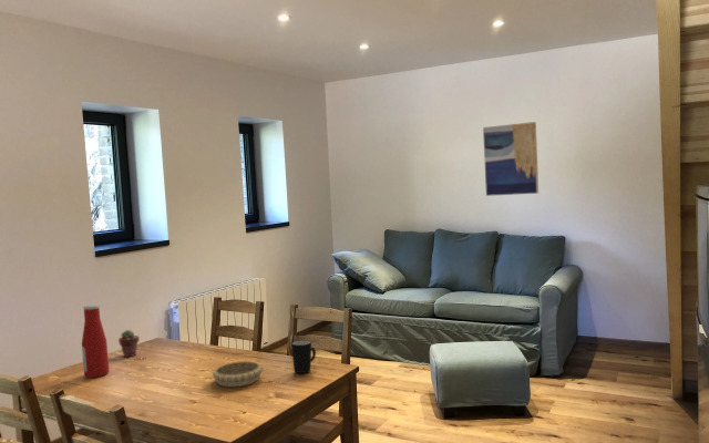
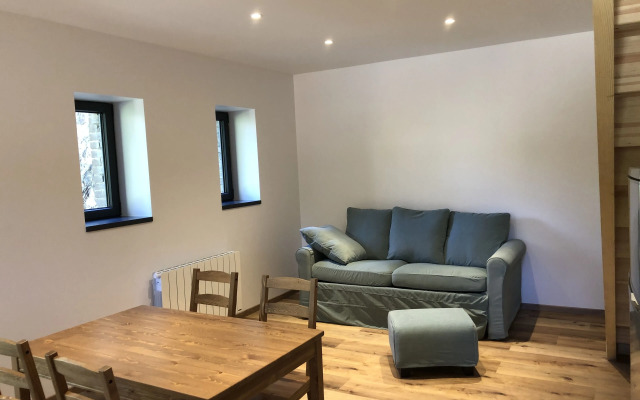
- decorative bowl [212,360,264,388]
- mug [290,340,317,374]
- wall art [482,121,540,197]
- bottle [81,303,110,379]
- potted succulent [117,329,141,358]
